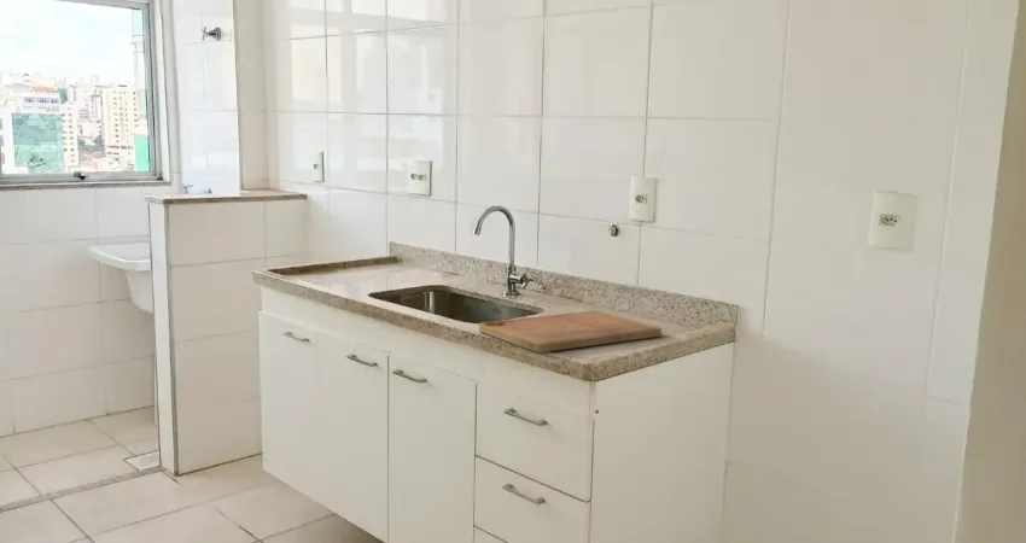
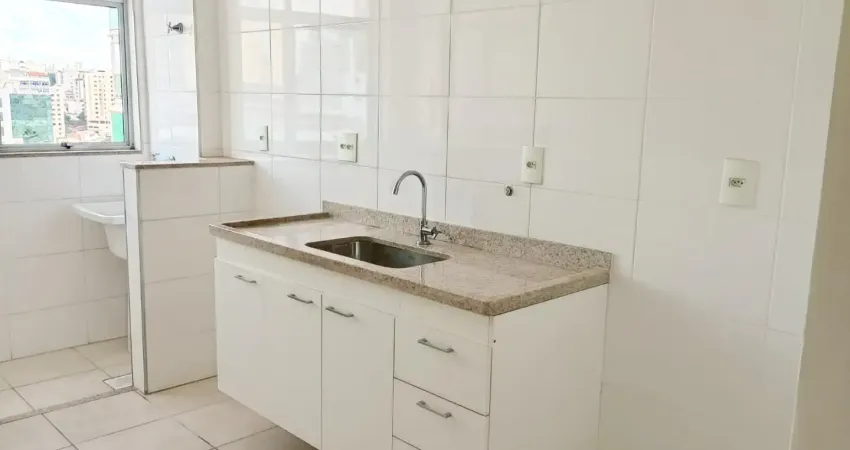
- cutting board [478,310,663,354]
